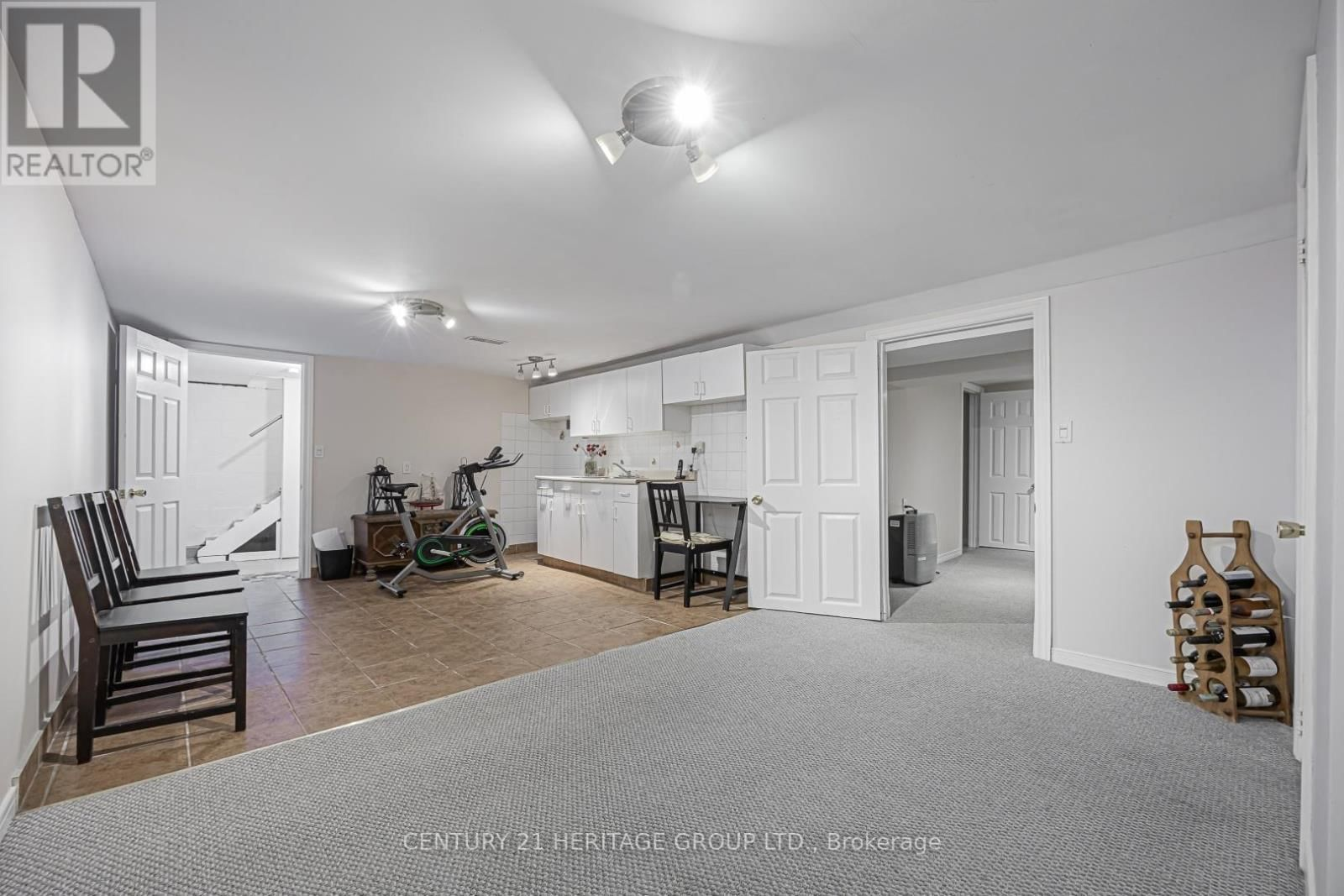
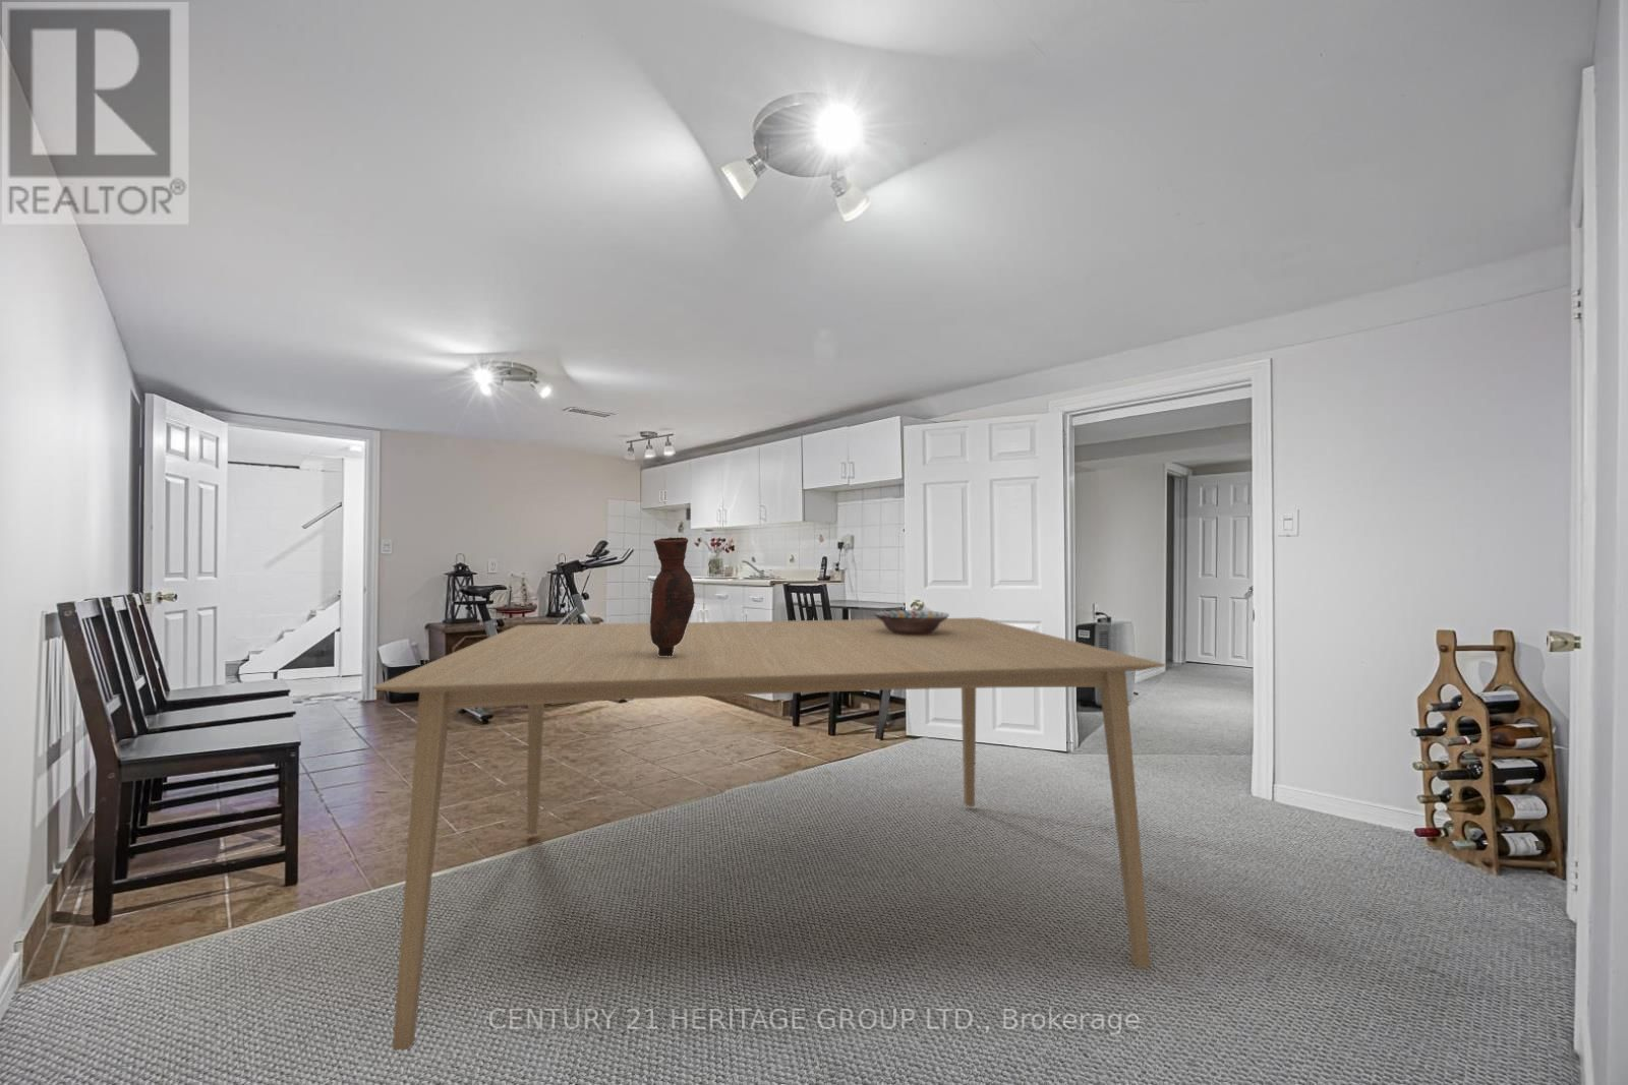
+ decorative bowl [873,609,951,635]
+ dining table [372,618,1166,1051]
+ vase [649,536,697,656]
